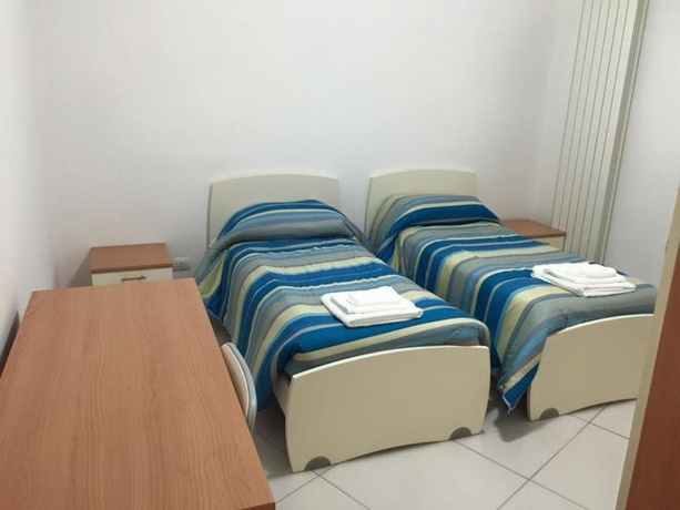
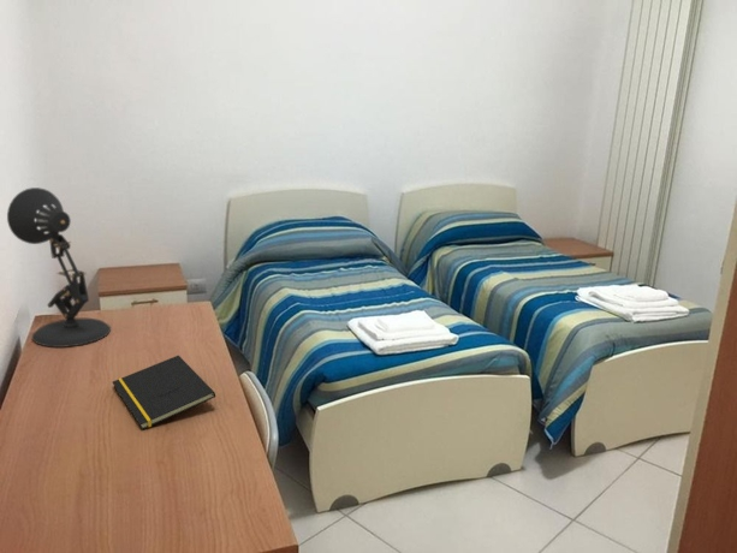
+ notepad [112,355,216,430]
+ desk lamp [6,186,112,349]
